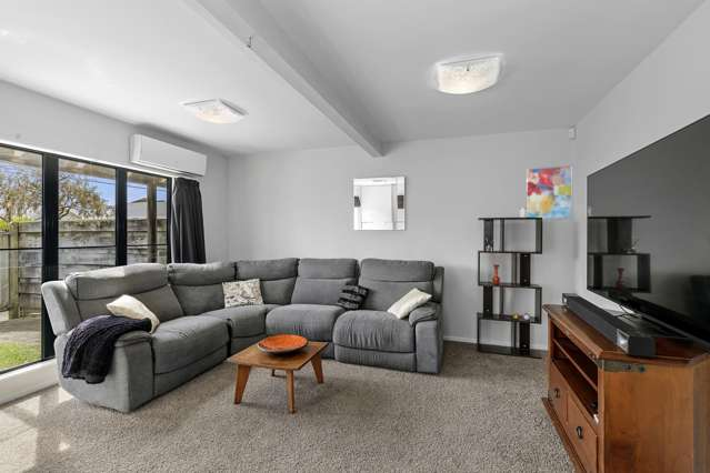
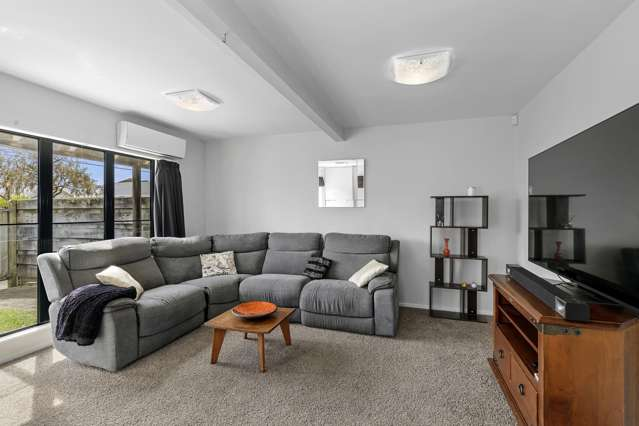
- wall art [524,164,574,221]
